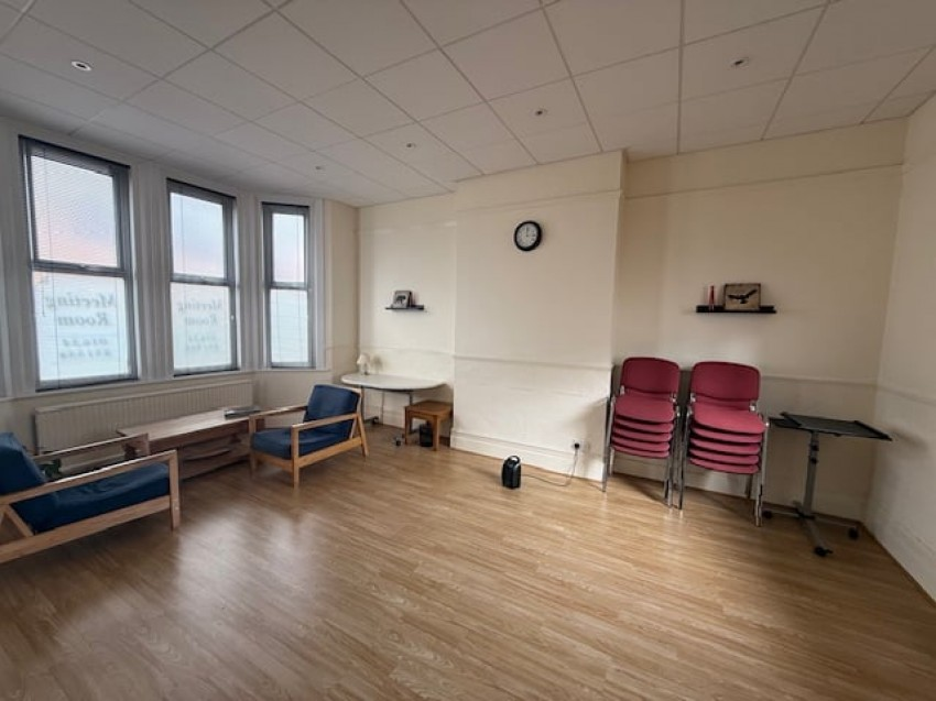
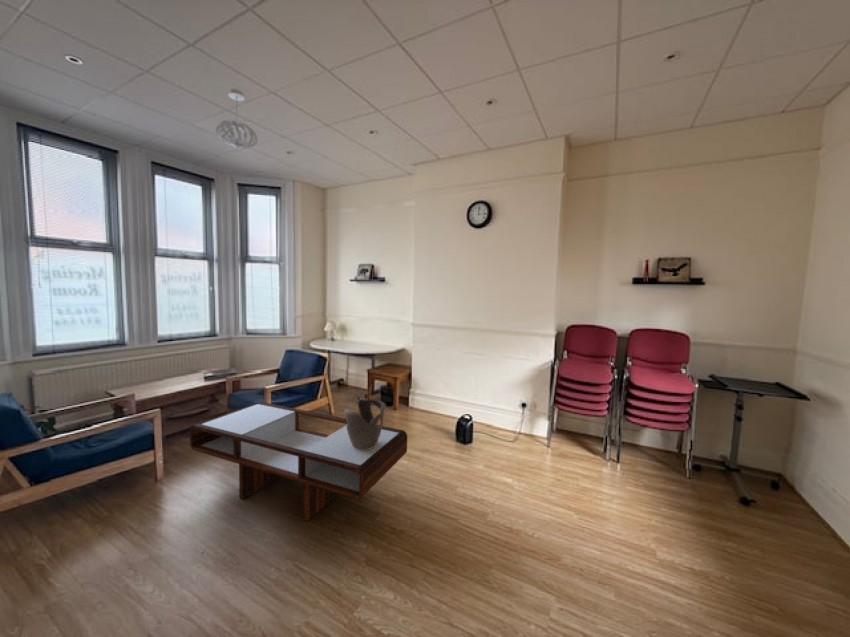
+ pendant light [215,88,258,150]
+ coffee table [189,401,408,522]
+ decorative bowl [343,398,387,450]
